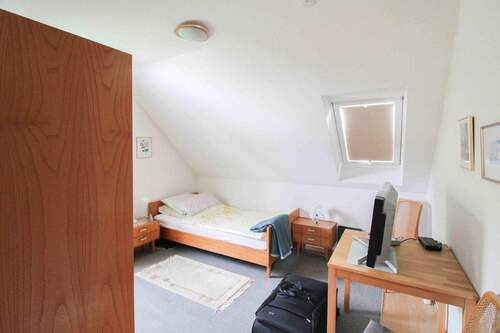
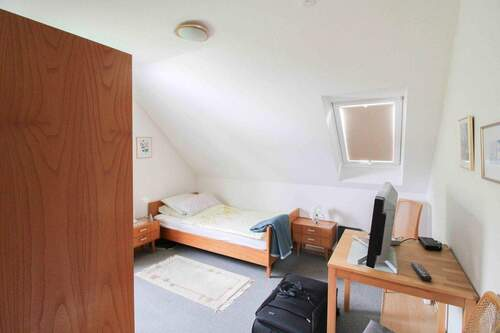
+ remote control [410,262,433,282]
